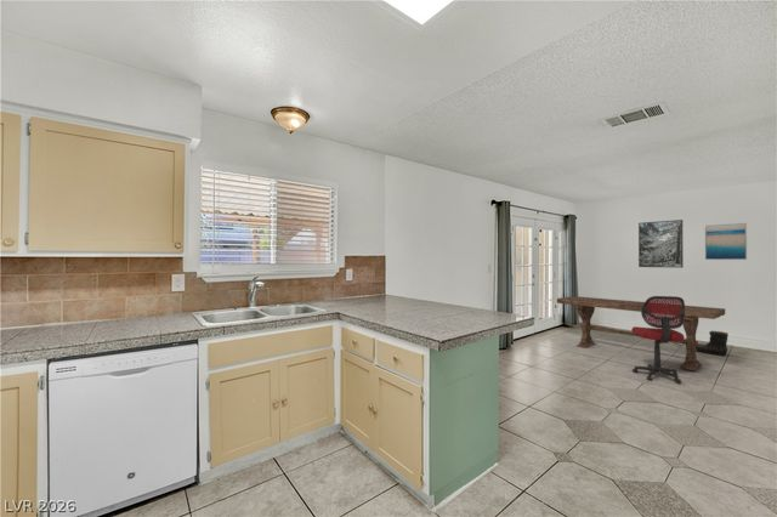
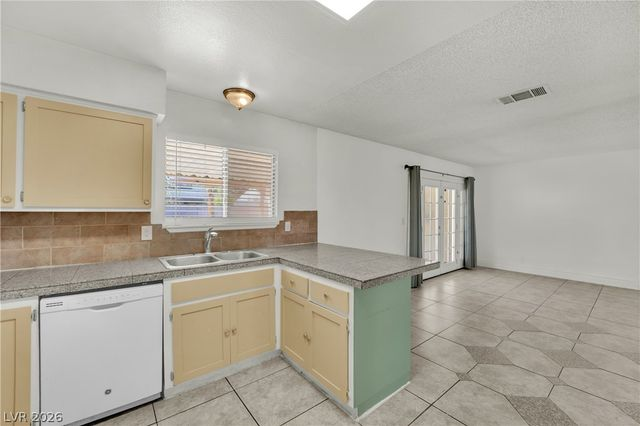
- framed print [637,218,685,268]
- wall art [704,222,748,261]
- boots [696,330,730,357]
- chair [630,295,686,385]
- dining table [556,295,726,371]
